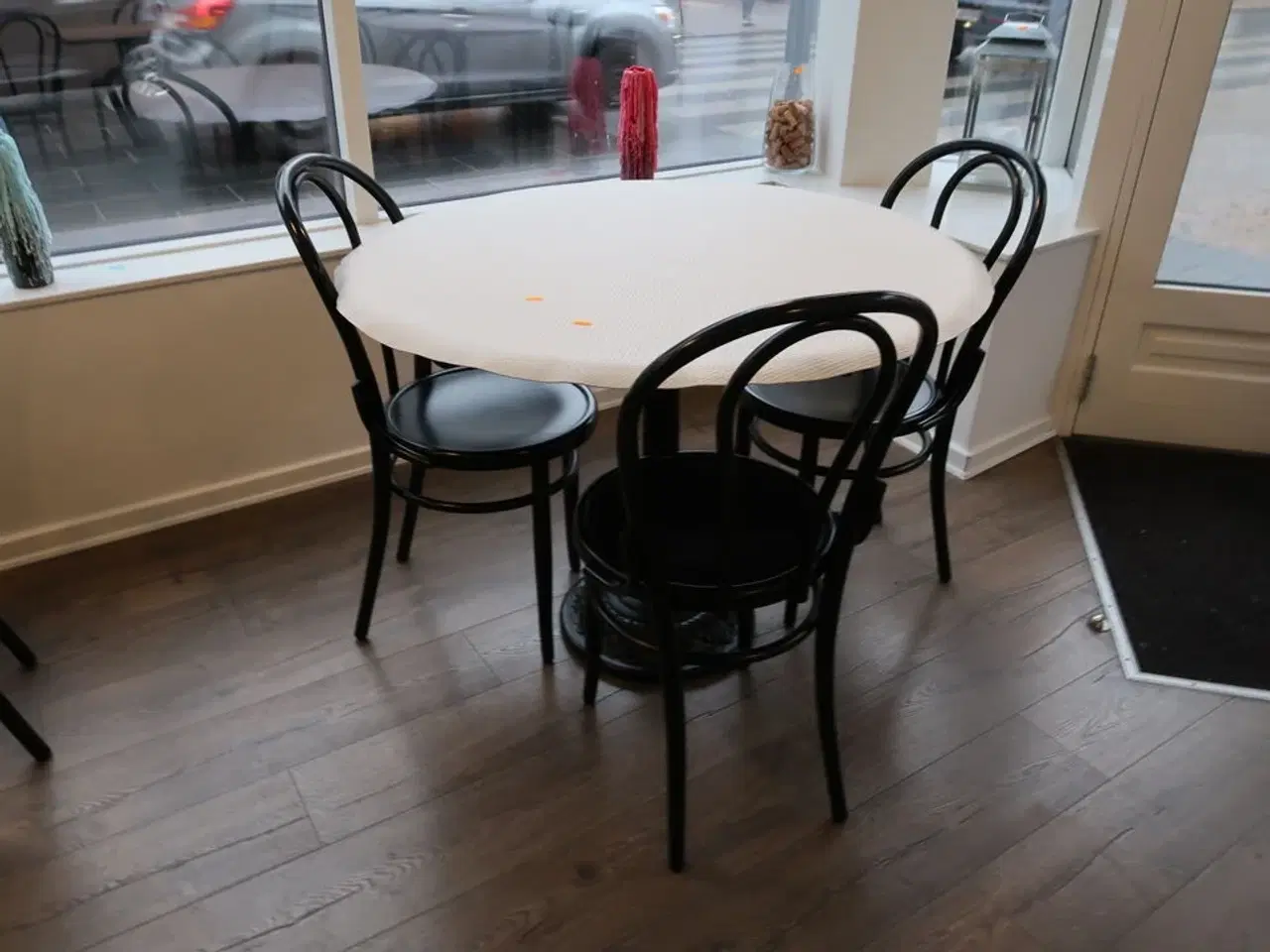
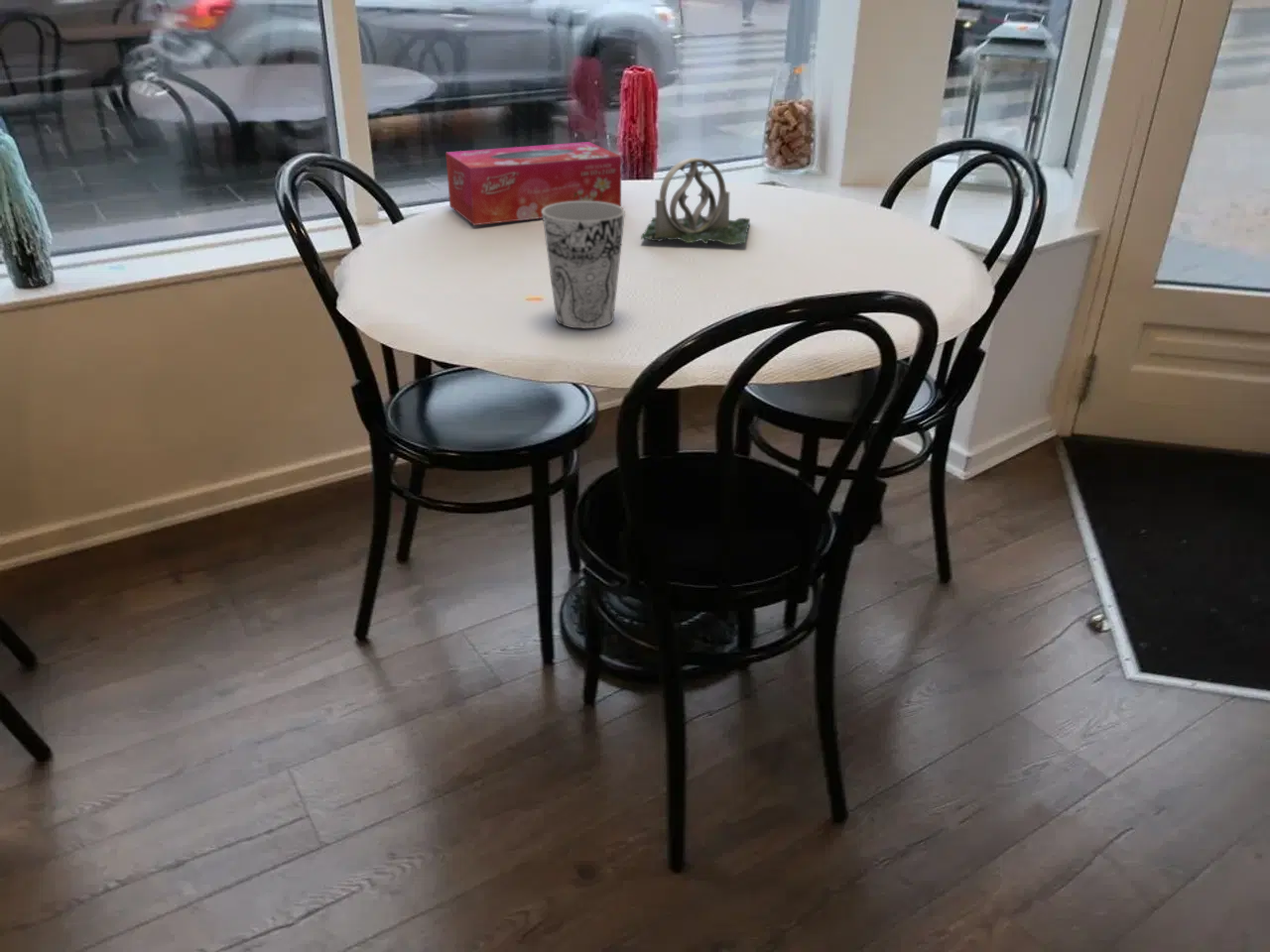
+ cup [542,201,626,329]
+ tissue box [445,141,622,226]
+ plant pot [640,157,751,246]
